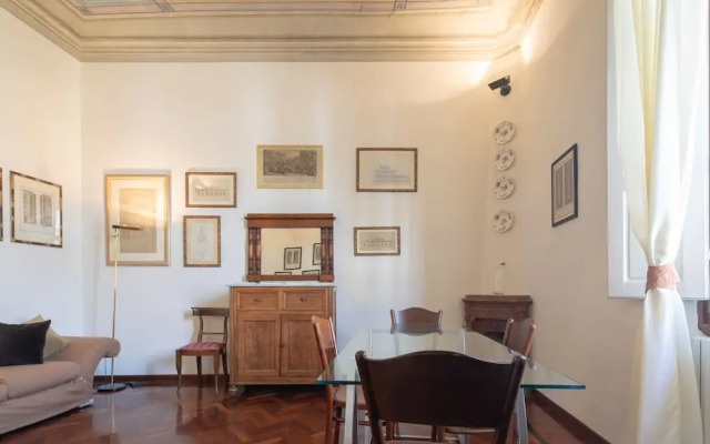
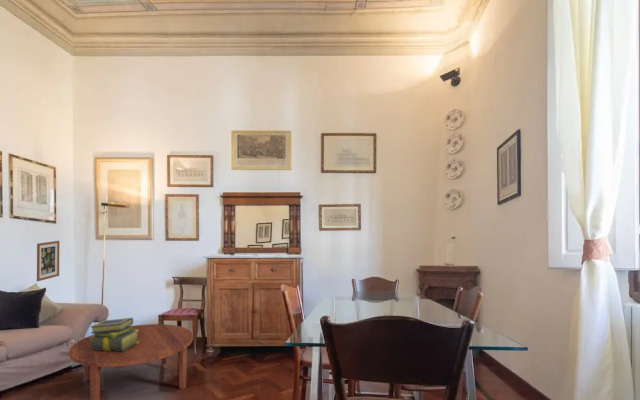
+ stack of books [89,317,139,351]
+ coffee table [68,323,194,400]
+ wall art [36,240,60,282]
